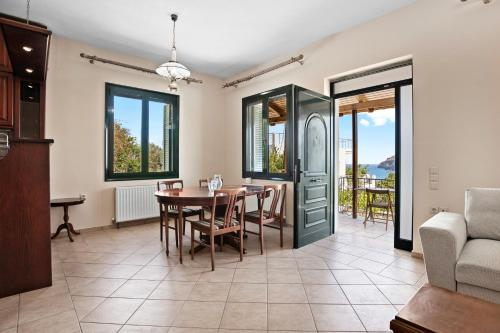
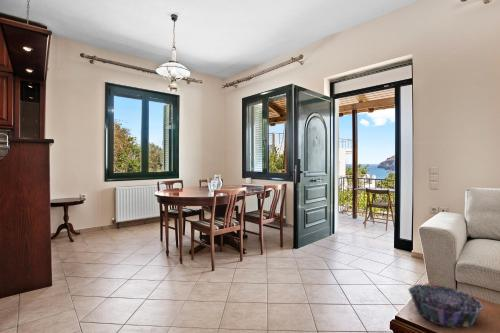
+ decorative bowl [407,283,484,329]
